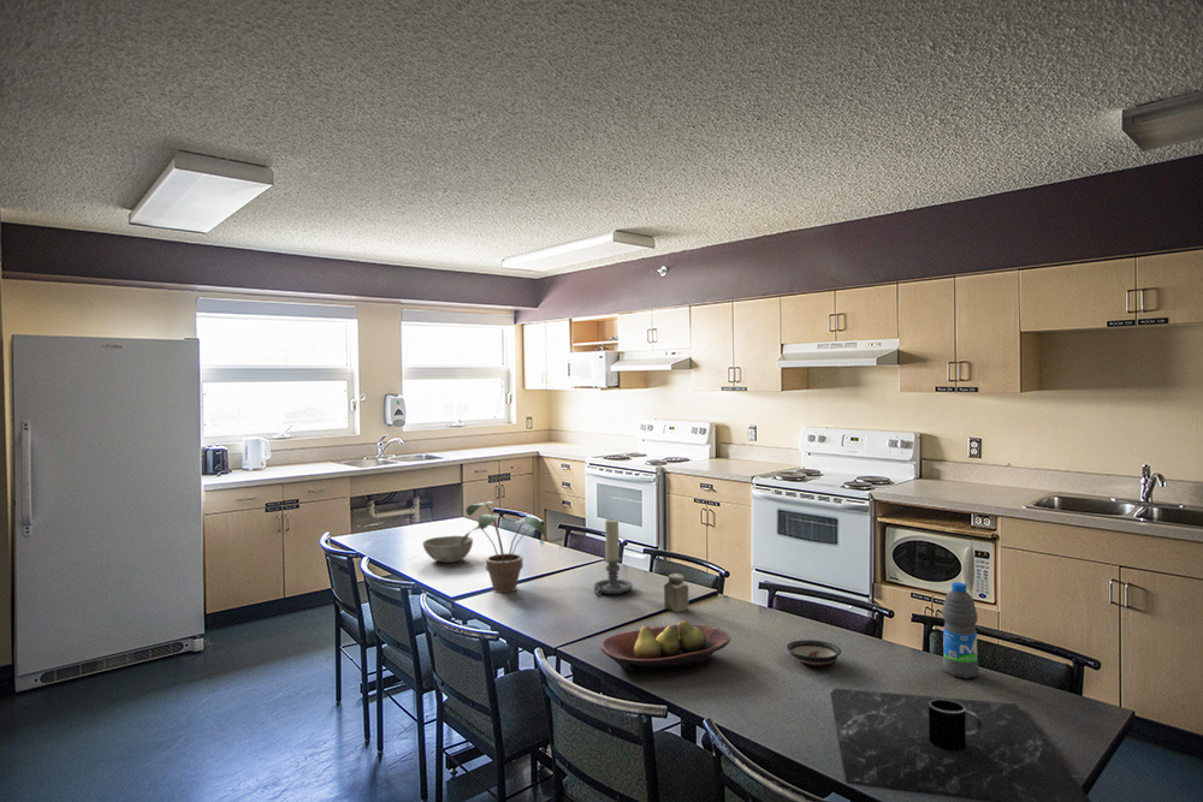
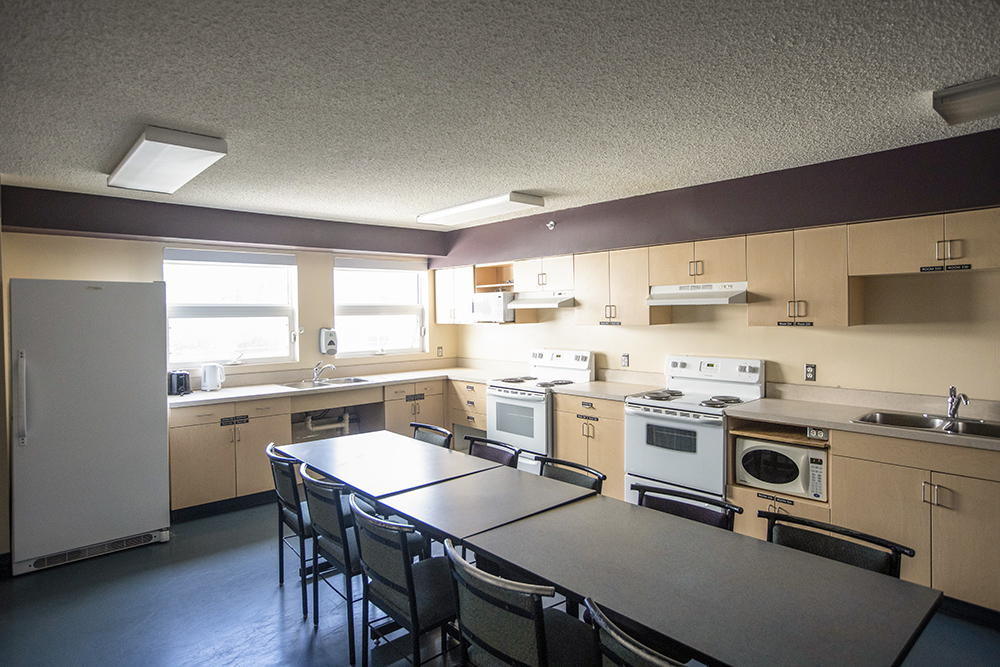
- fruit bowl [599,619,731,672]
- water bottle [941,581,980,679]
- potted plant [461,500,547,594]
- candle holder [593,518,634,598]
- salt shaker [663,572,689,613]
- placemat [829,688,1092,802]
- bowl [421,535,474,564]
- saucer [786,638,842,666]
